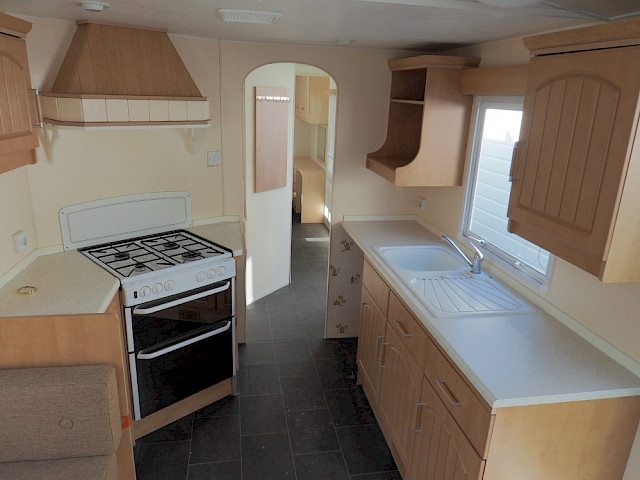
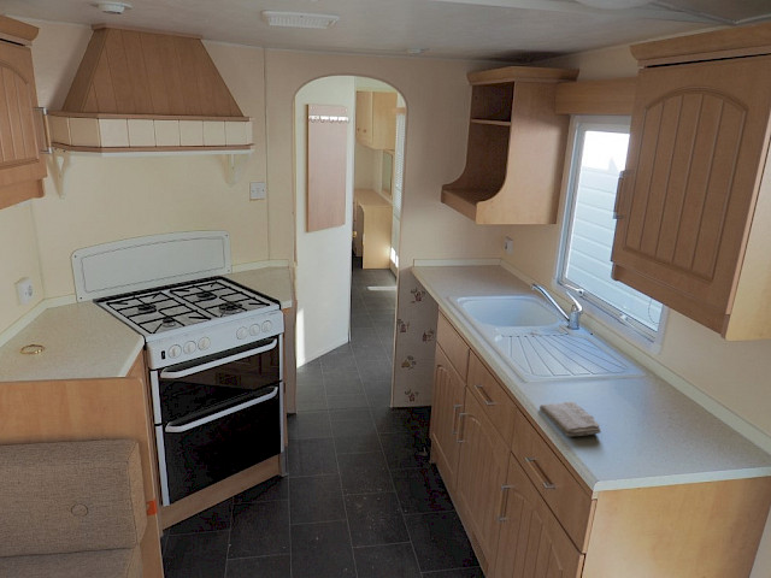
+ washcloth [538,400,602,438]
